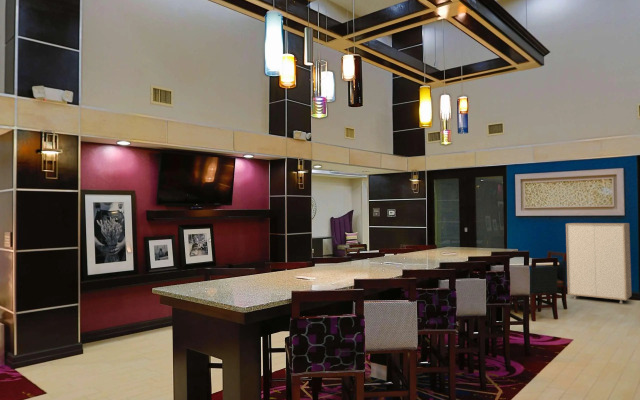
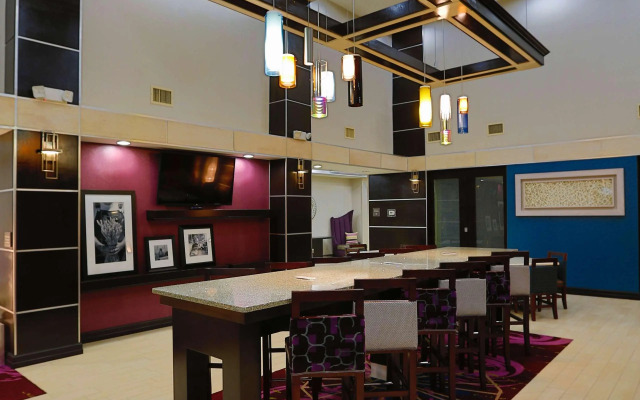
- storage cabinet [565,222,632,304]
